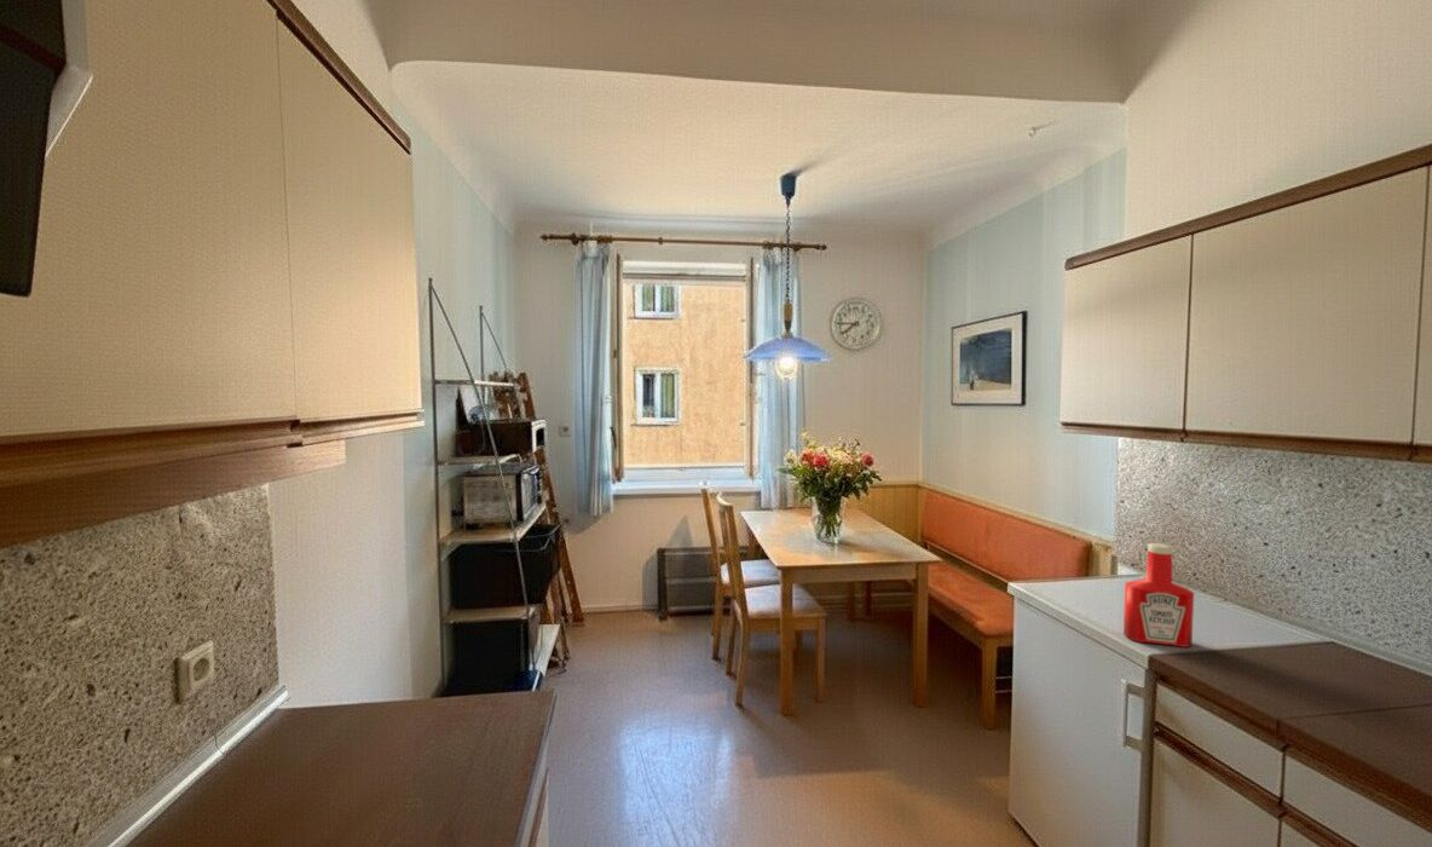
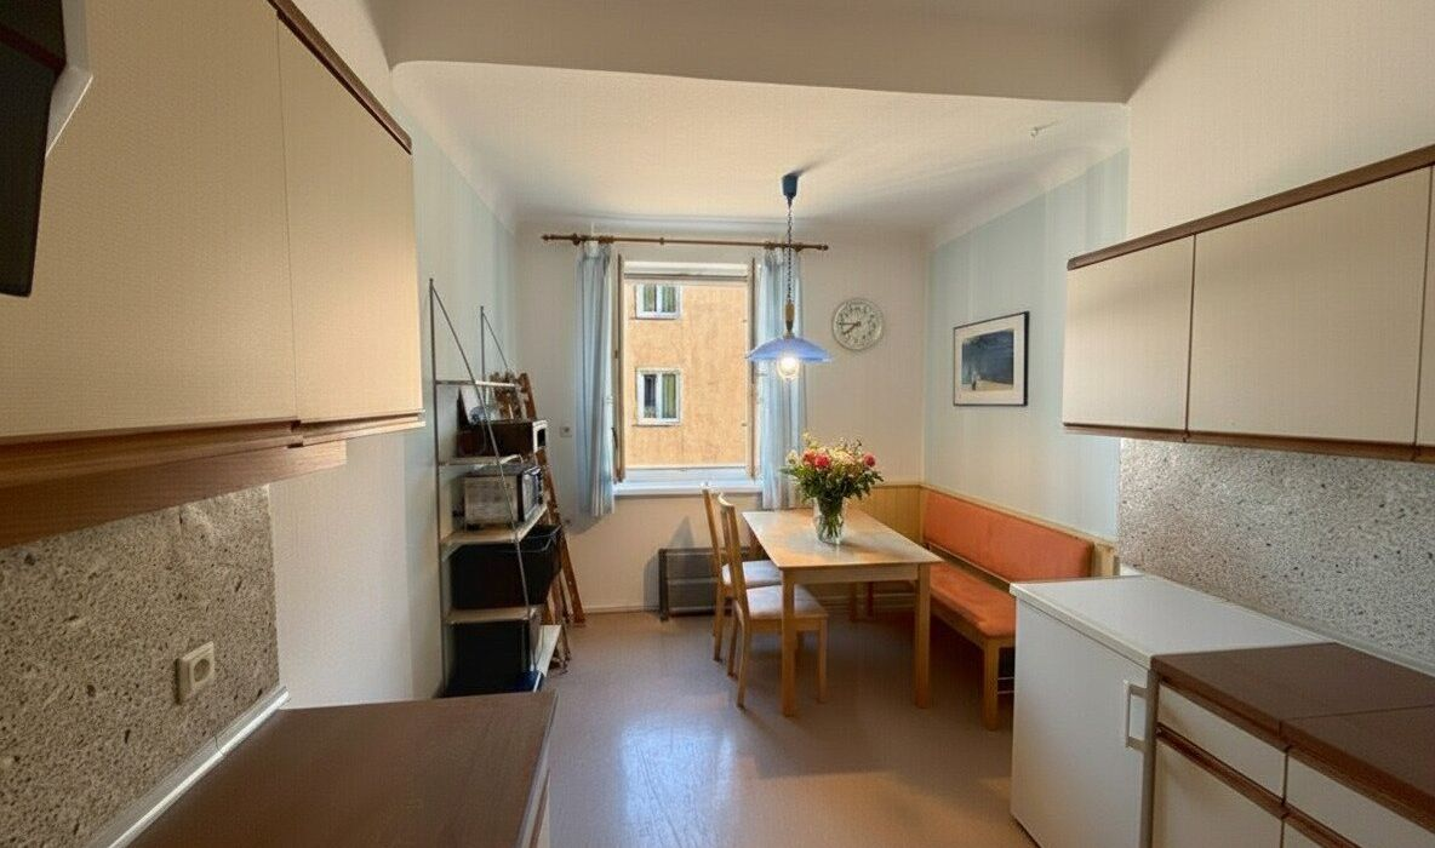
- soap bottle [1122,542,1195,649]
